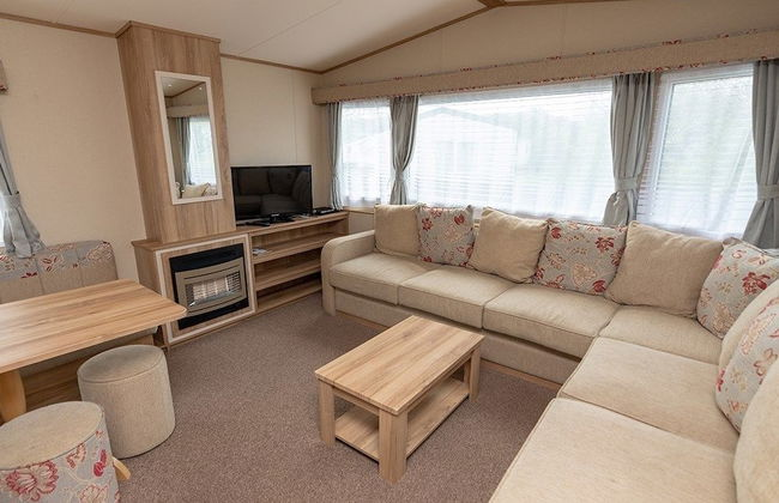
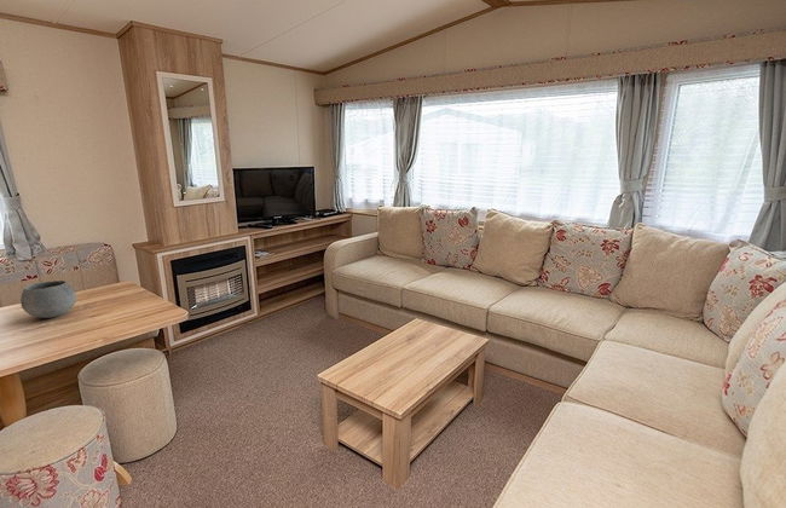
+ bowl [19,279,77,319]
